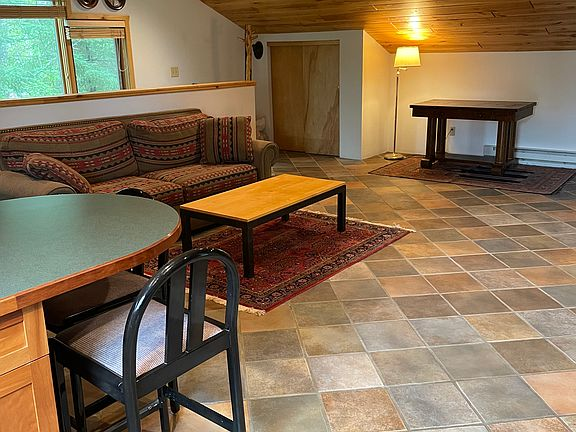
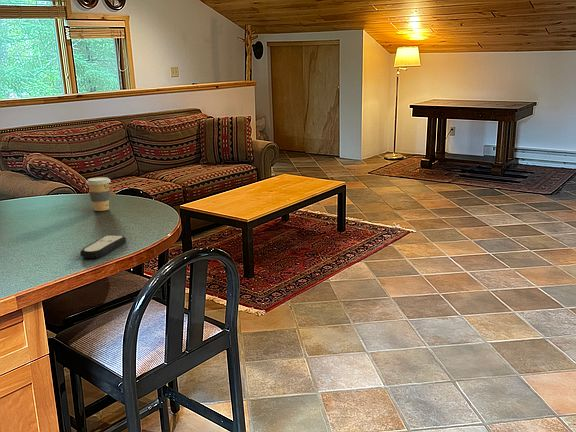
+ remote control [79,234,127,259]
+ coffee cup [85,176,112,212]
